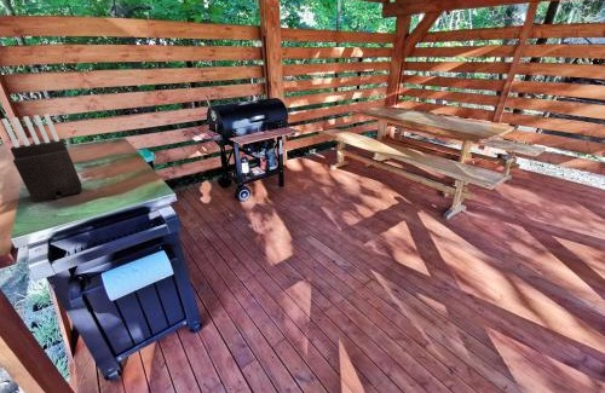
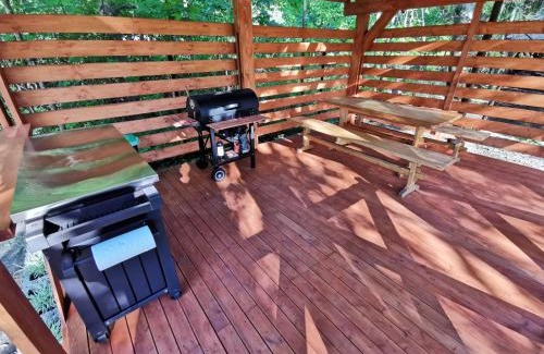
- knife block [0,112,83,203]
